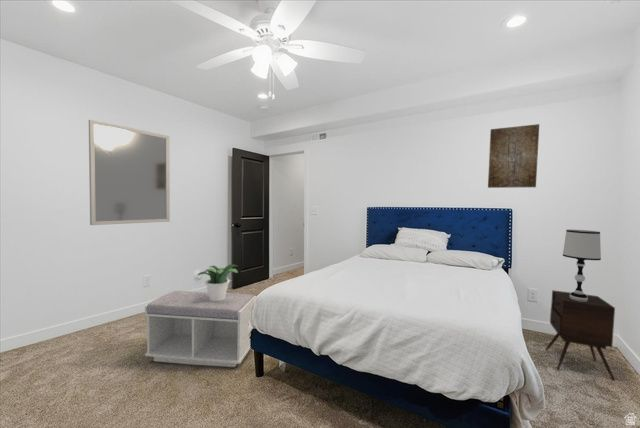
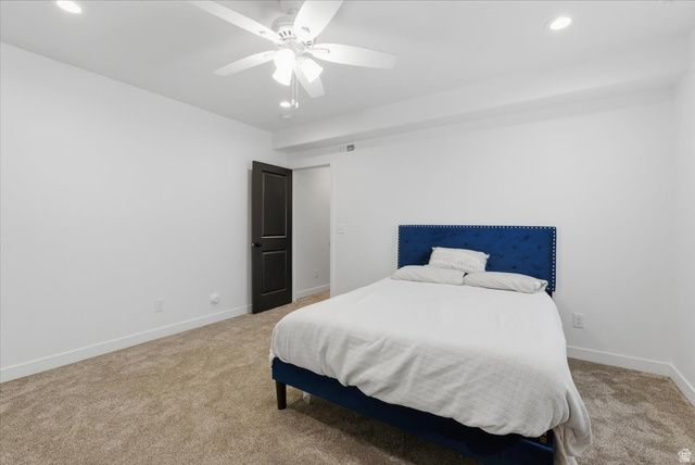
- bench [144,290,257,368]
- potted plant [197,263,239,301]
- side table [544,289,616,382]
- table lamp [562,229,602,301]
- home mirror [88,119,171,226]
- wall art [487,123,540,189]
